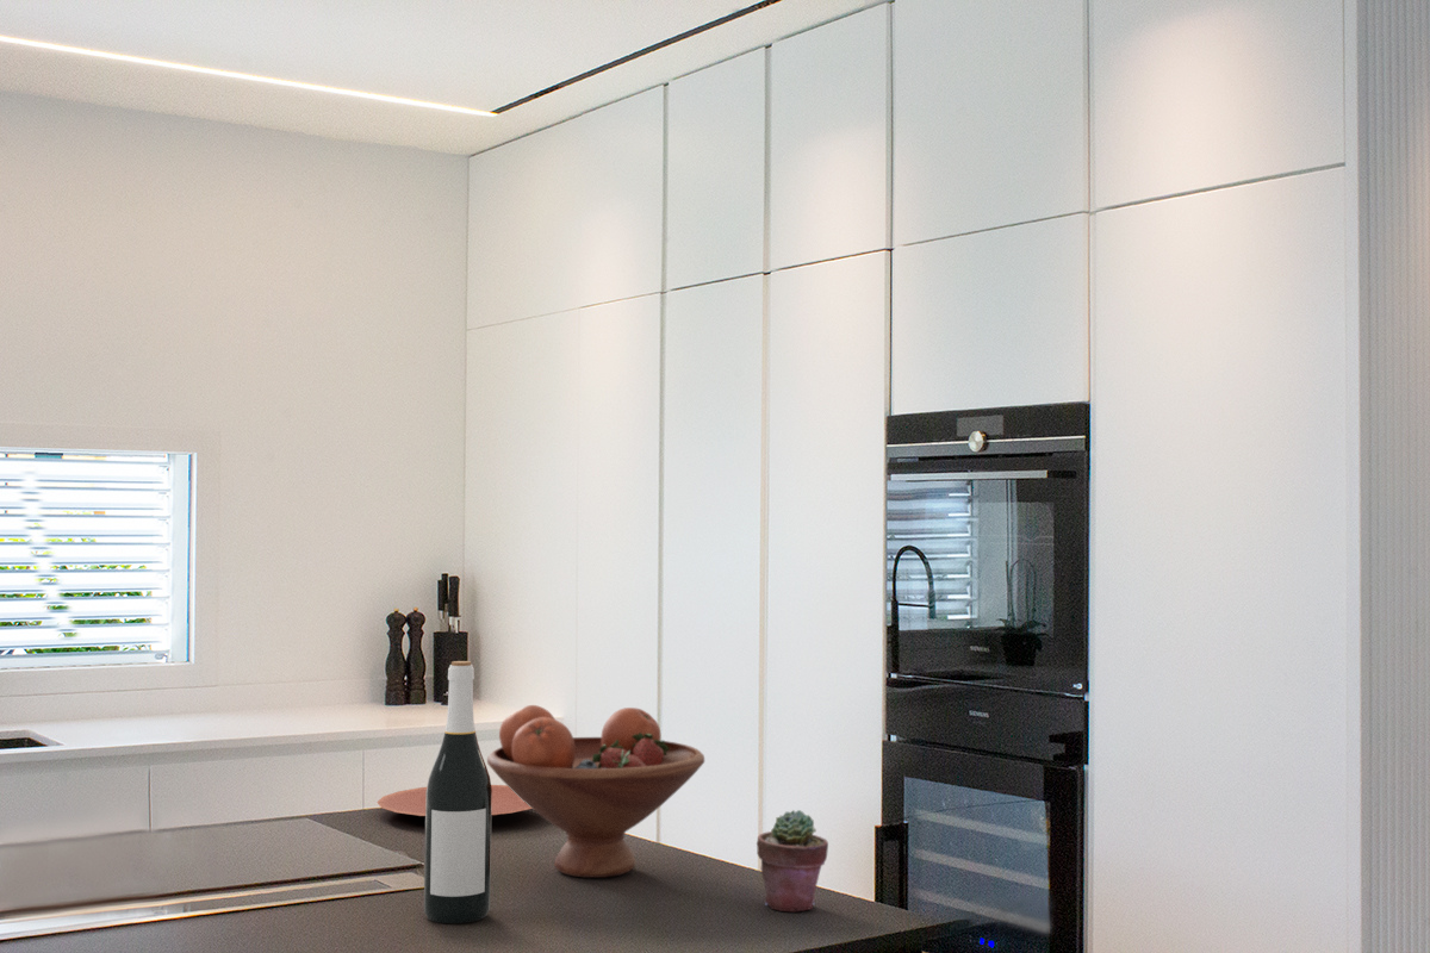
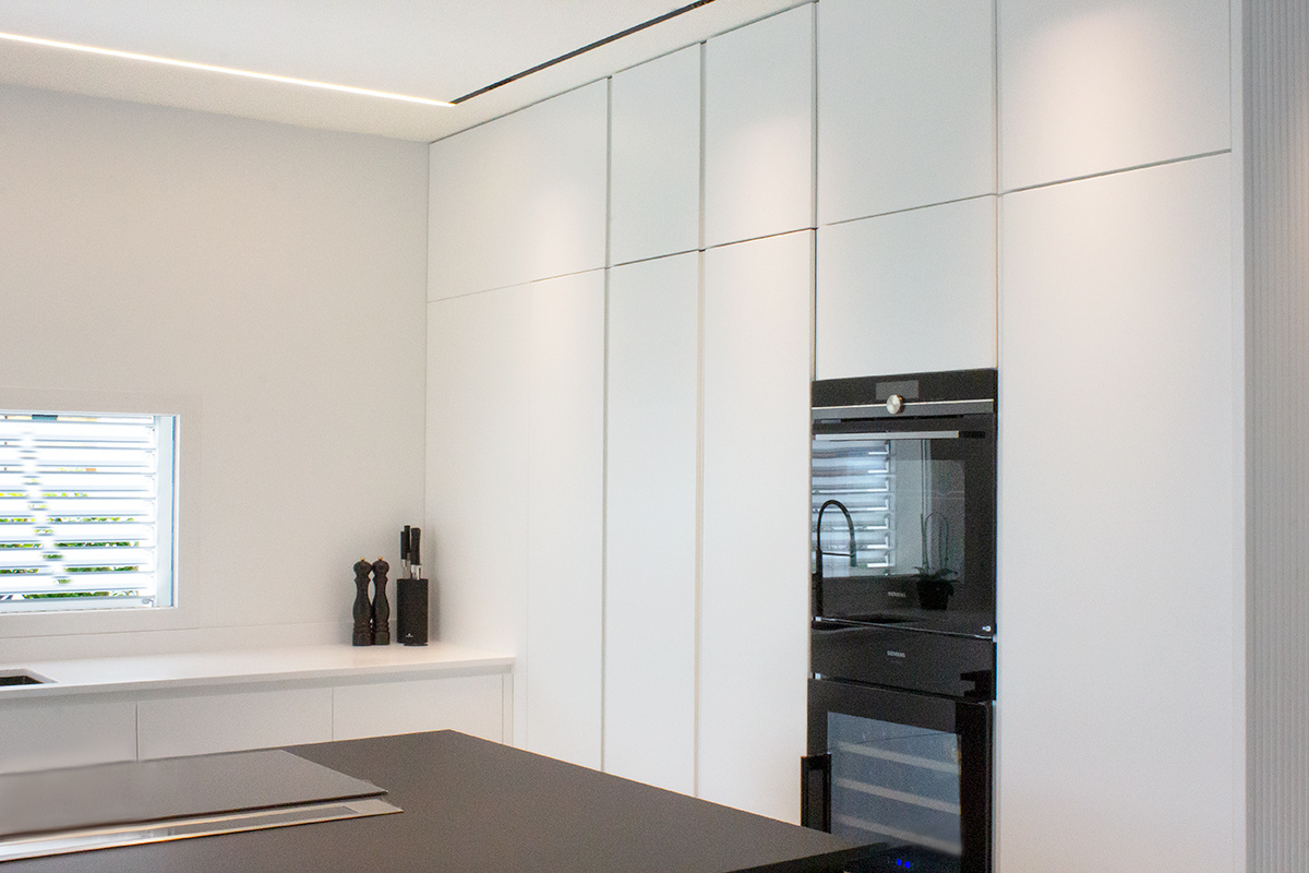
- potted succulent [756,809,829,912]
- plate [377,784,533,817]
- fruit bowl [486,704,705,879]
- wine bottle [423,660,492,924]
